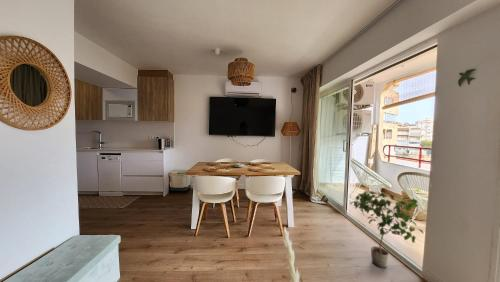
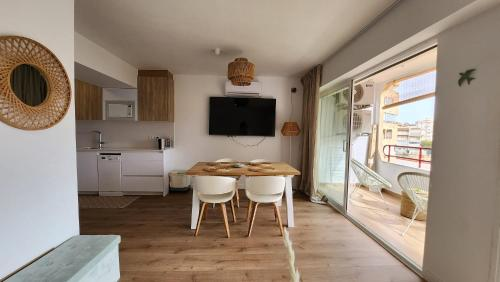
- potted plant [349,190,425,269]
